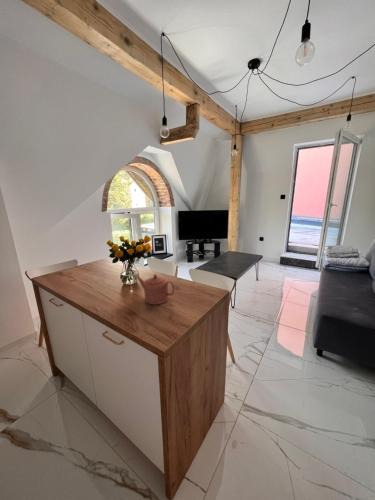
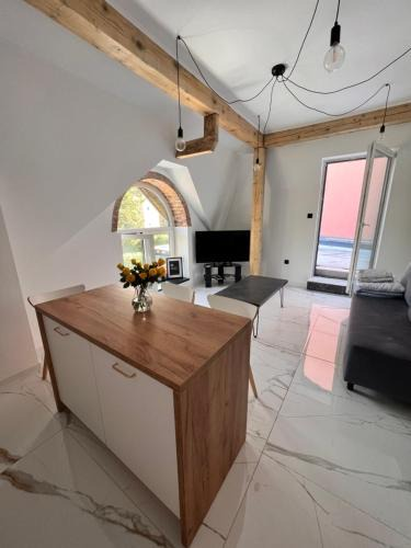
- teapot [136,273,176,305]
